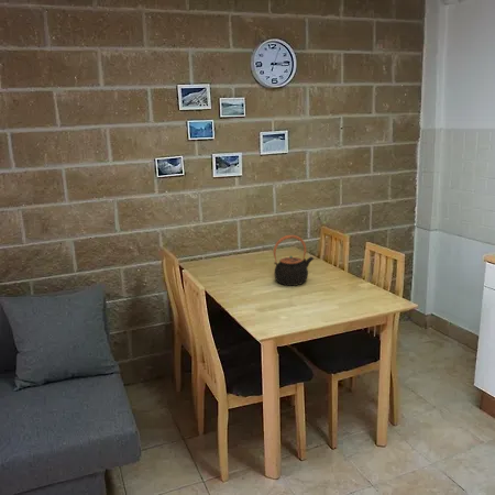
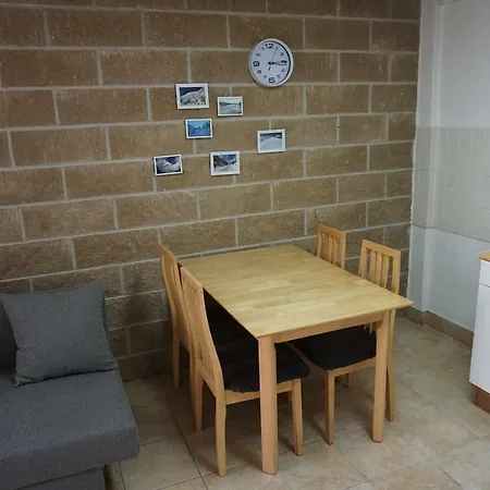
- teapot [273,234,315,287]
